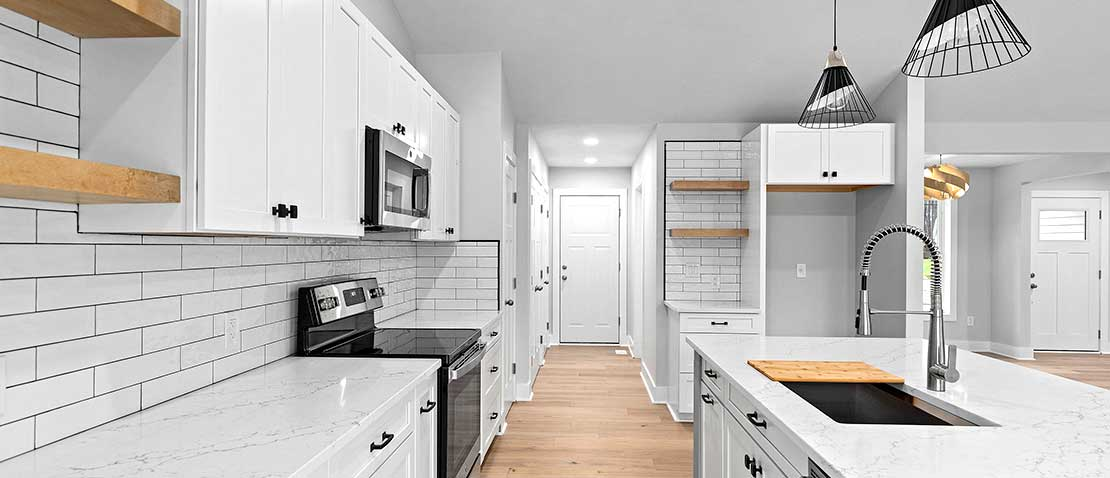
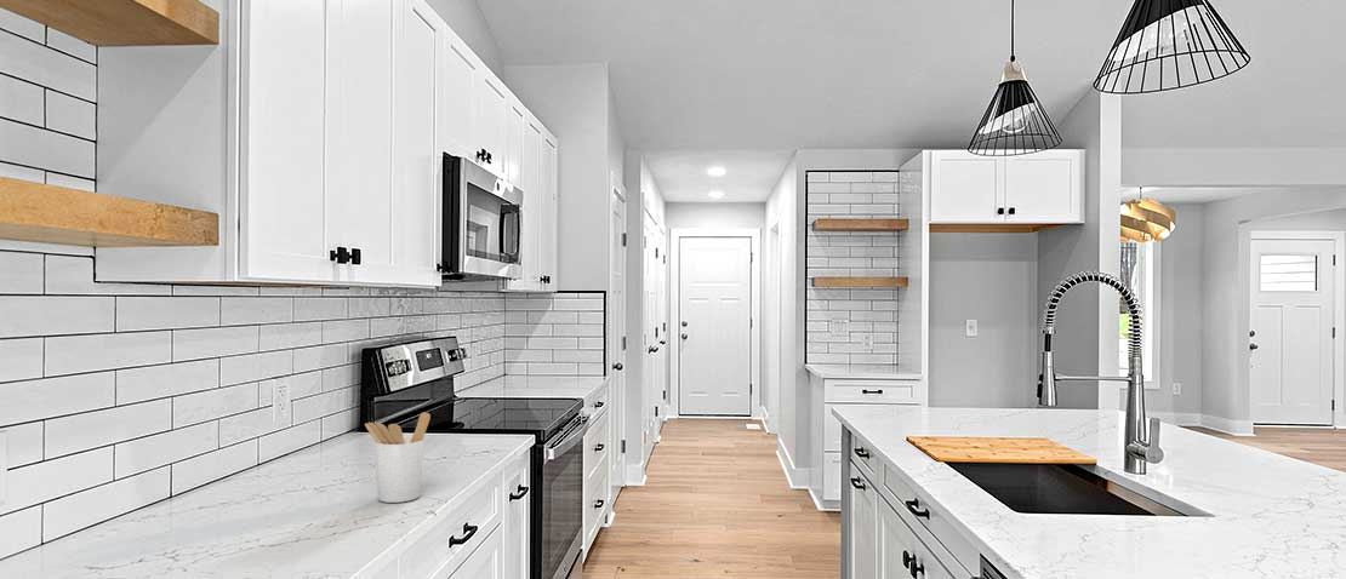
+ utensil holder [364,411,432,504]
